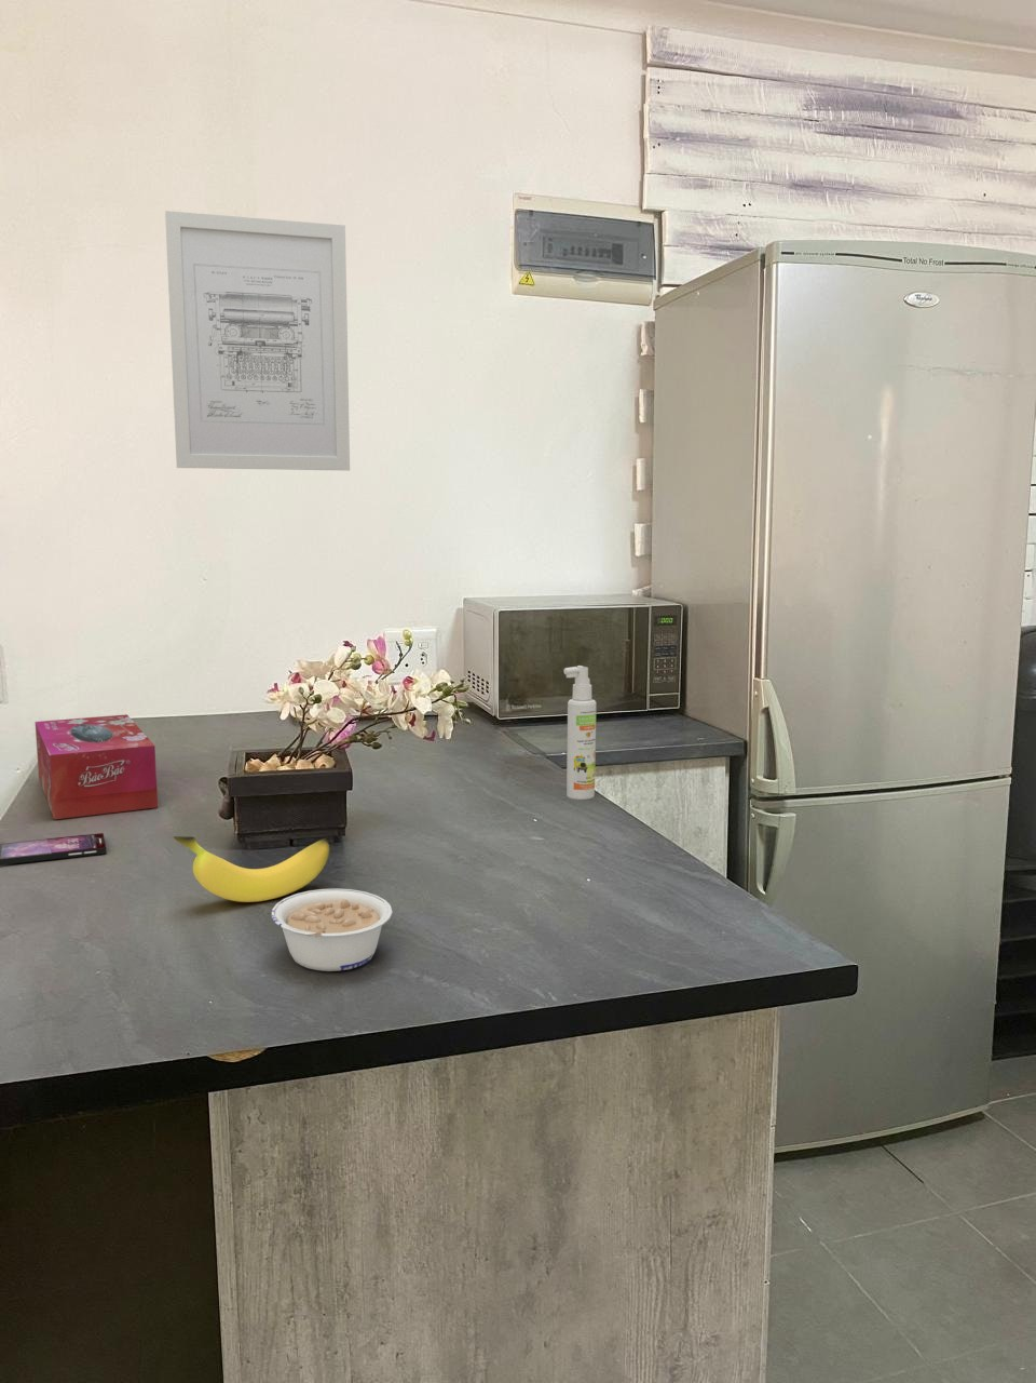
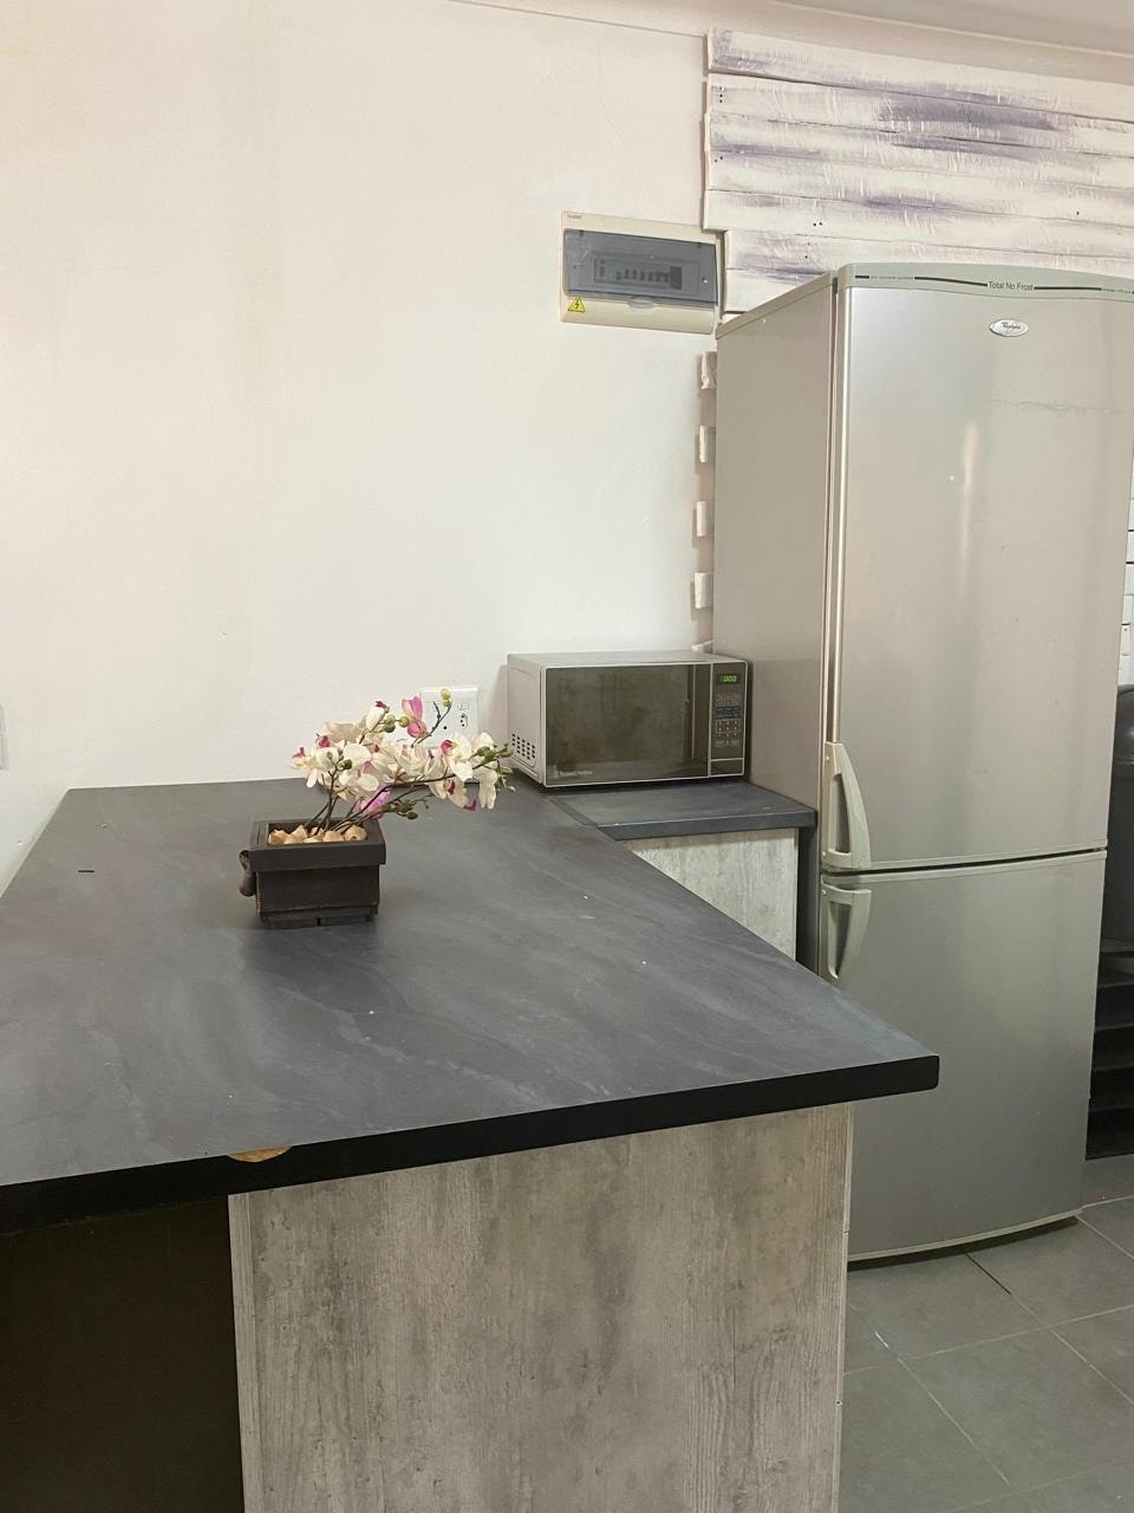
- tissue box [35,713,159,820]
- wall art [164,209,350,473]
- spray bottle [563,664,596,800]
- smartphone [0,832,108,867]
- legume [271,889,394,972]
- banana [173,835,330,903]
